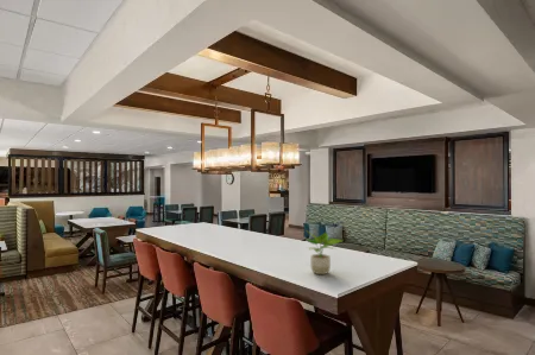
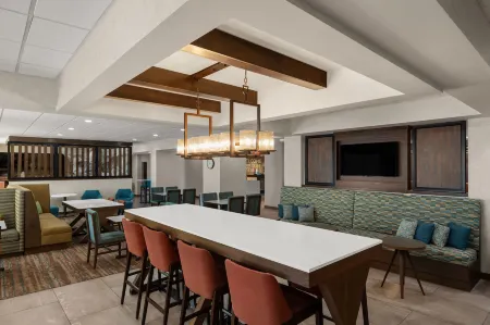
- potted plant [304,230,345,275]
